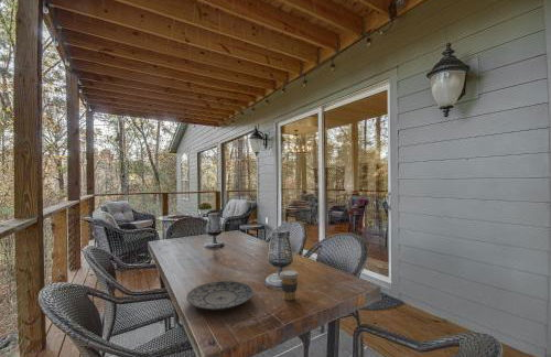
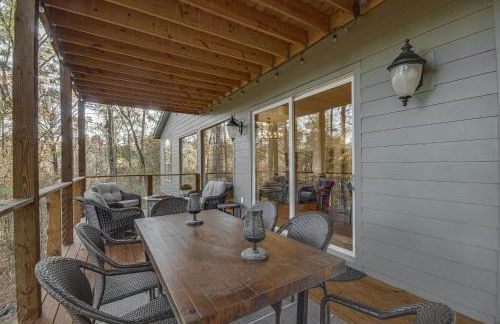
- plate [185,280,255,311]
- coffee cup [279,269,300,301]
